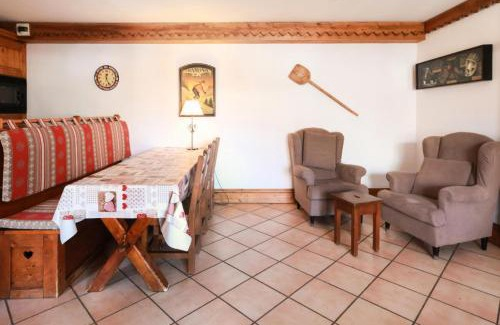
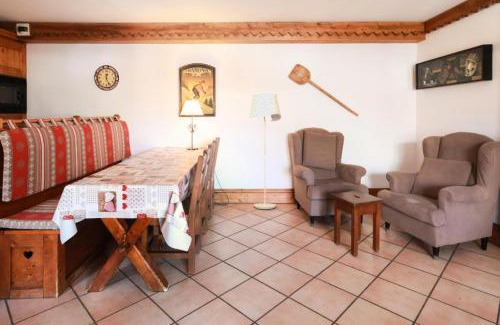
+ floor lamp [247,92,282,210]
